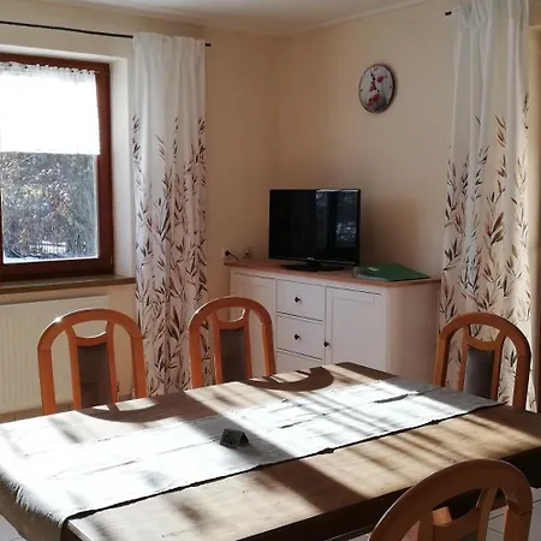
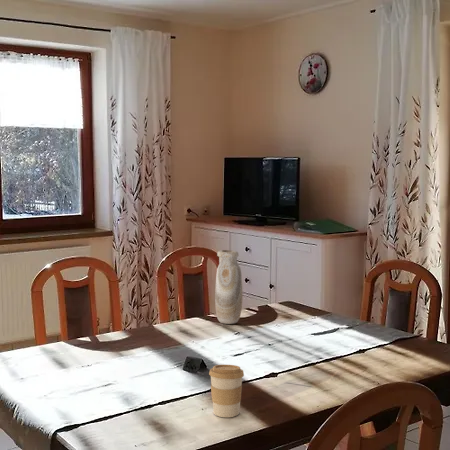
+ coffee cup [208,364,245,418]
+ vase [214,249,244,325]
